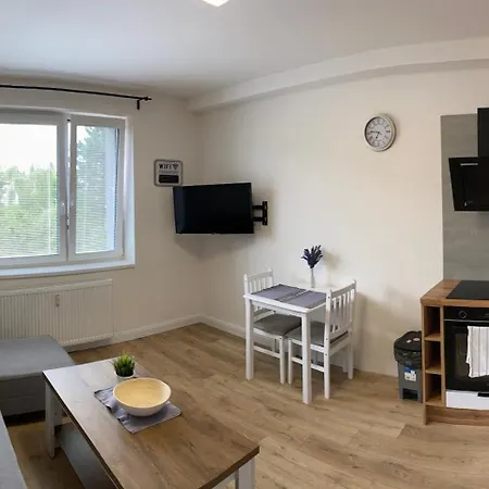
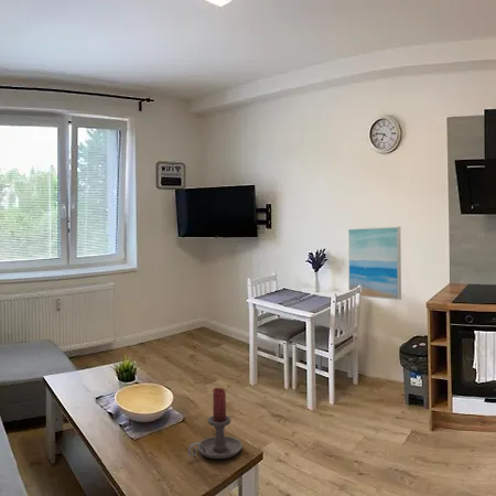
+ wall art [347,226,402,301]
+ candle holder [187,387,242,460]
